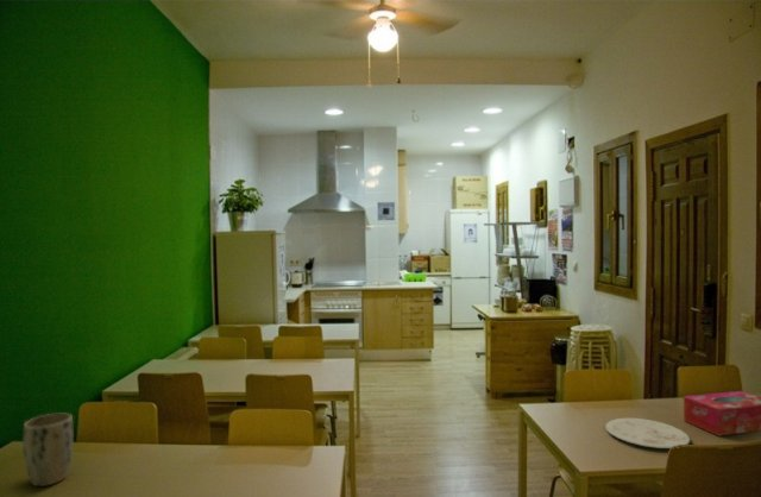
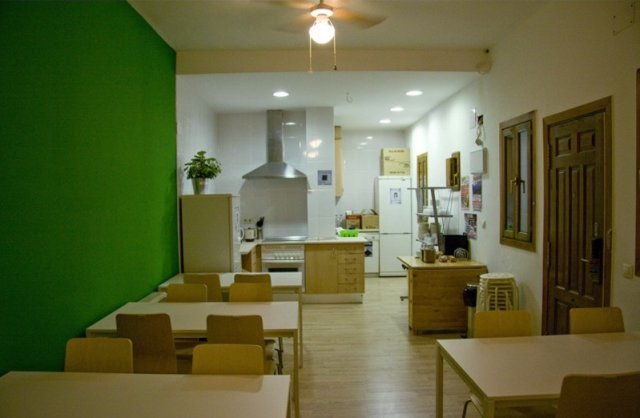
- plant pot [21,413,75,487]
- plate [604,417,691,449]
- tissue box [683,390,761,436]
